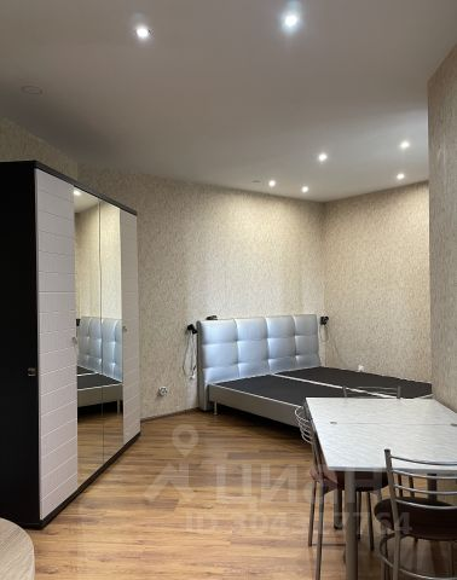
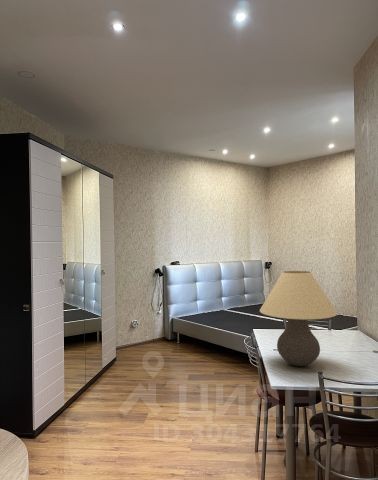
+ table lamp [259,270,338,367]
